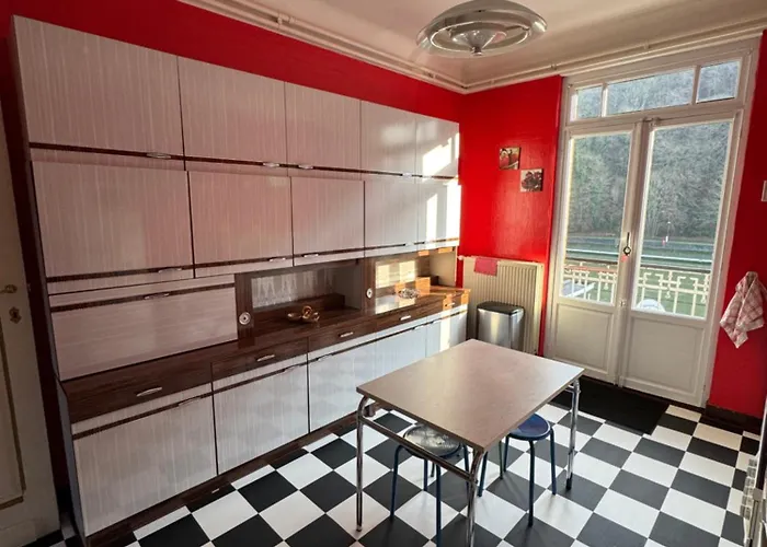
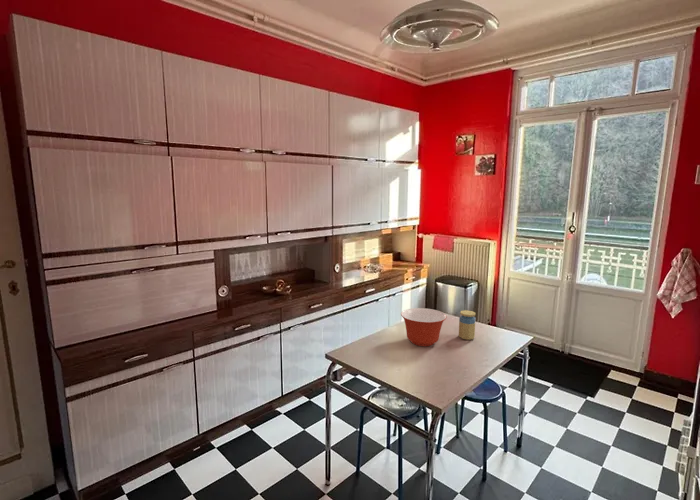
+ jar [458,309,477,341]
+ mixing bowl [400,307,448,347]
